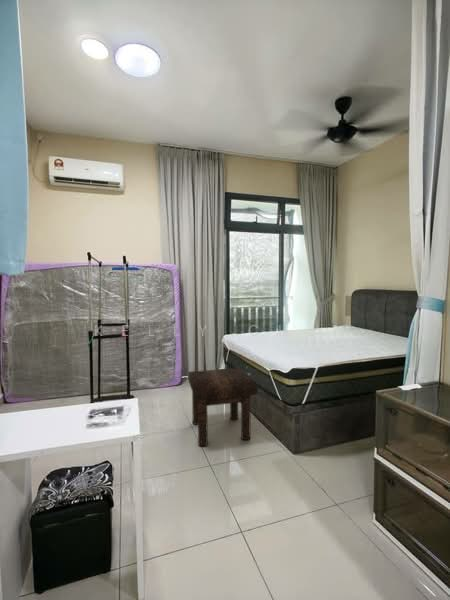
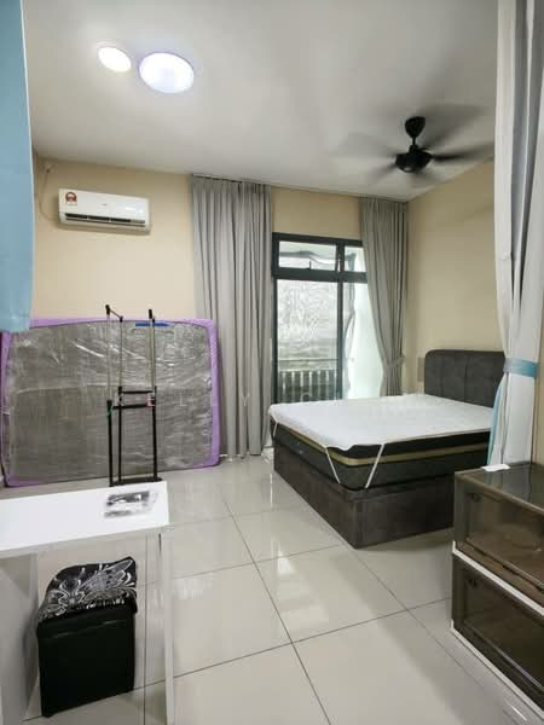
- stool [187,367,258,447]
